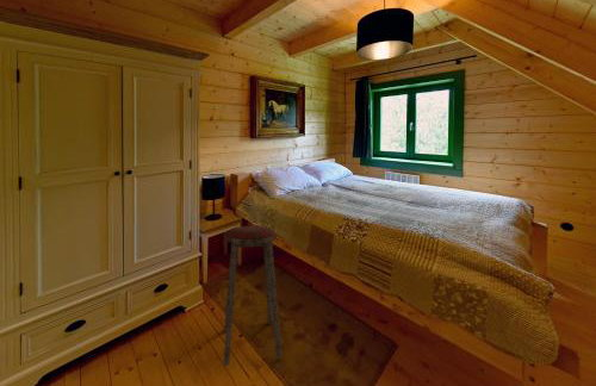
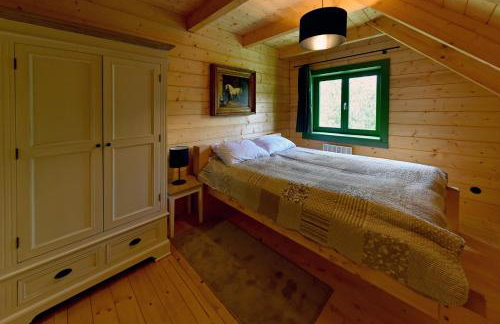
- music stool [222,225,283,367]
